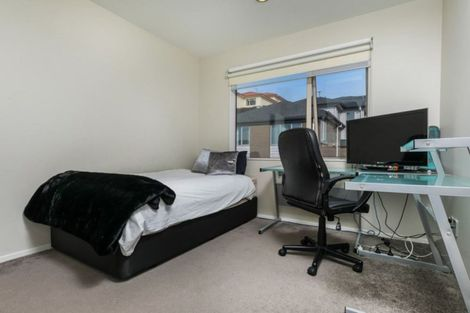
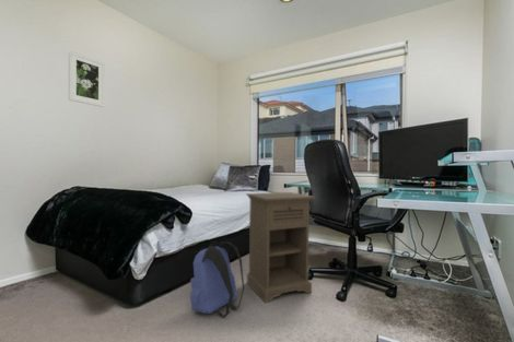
+ backpack [189,239,245,319]
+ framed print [68,50,106,108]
+ nightstand [245,191,316,304]
